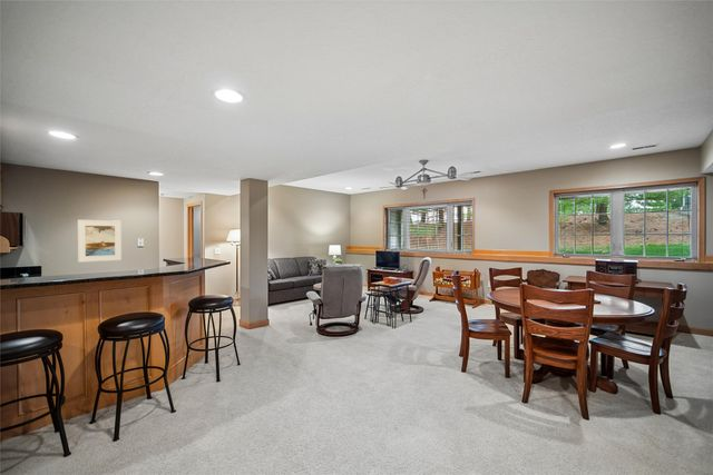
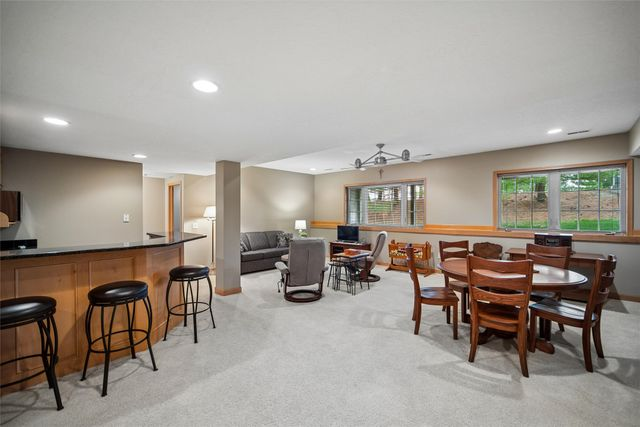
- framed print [77,219,123,264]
